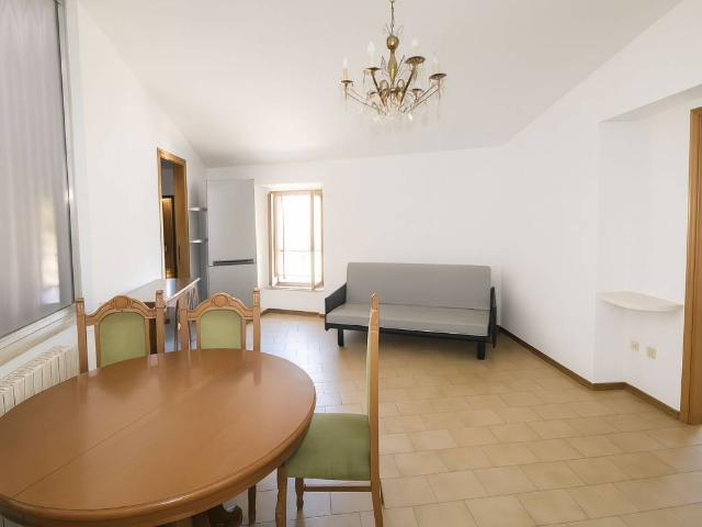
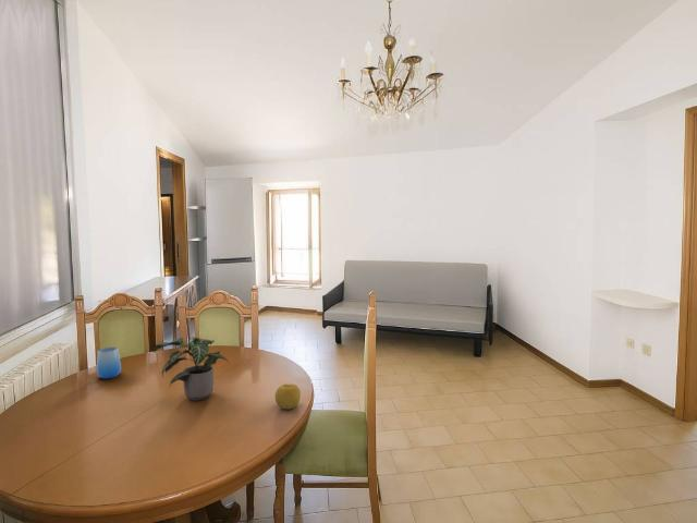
+ fruit [274,382,302,411]
+ potted plant [152,337,231,401]
+ cup [96,346,122,379]
